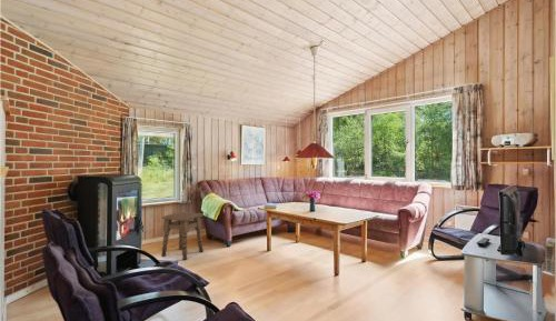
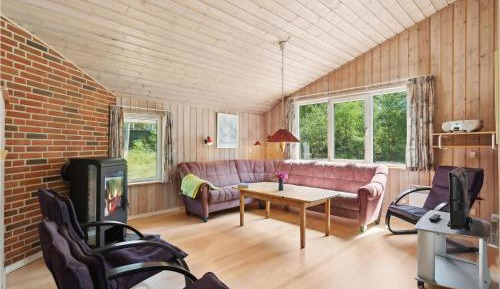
- side table [160,211,205,261]
